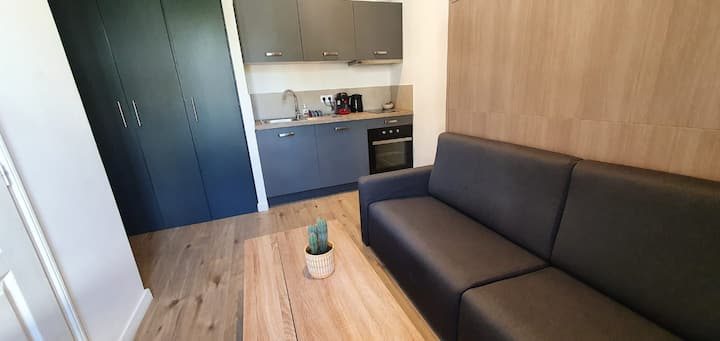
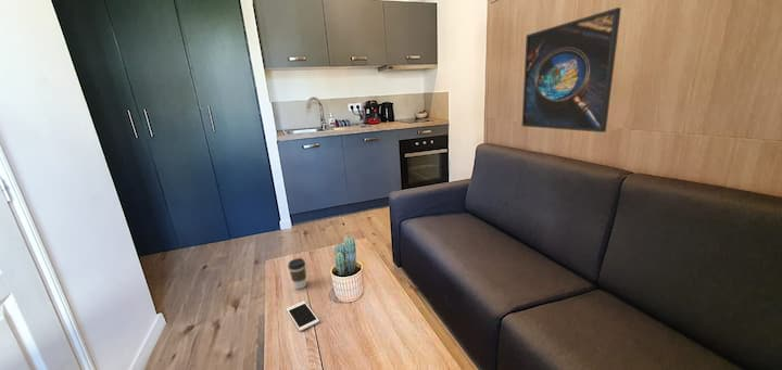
+ cell phone [286,299,320,332]
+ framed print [521,7,622,133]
+ coffee cup [287,257,307,290]
